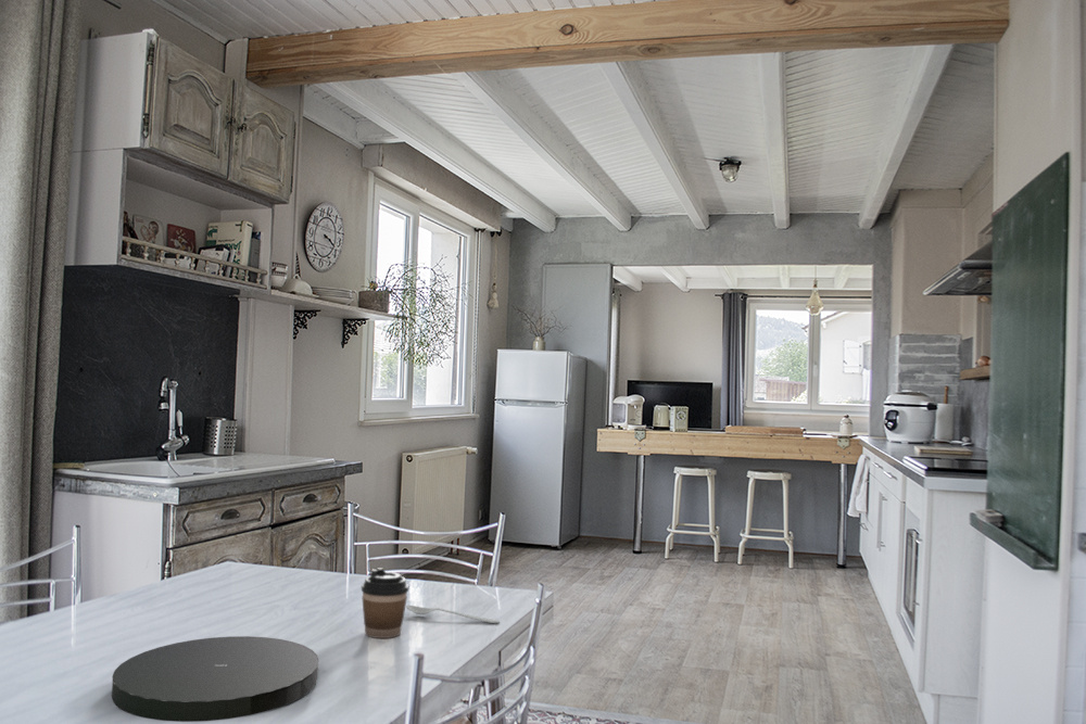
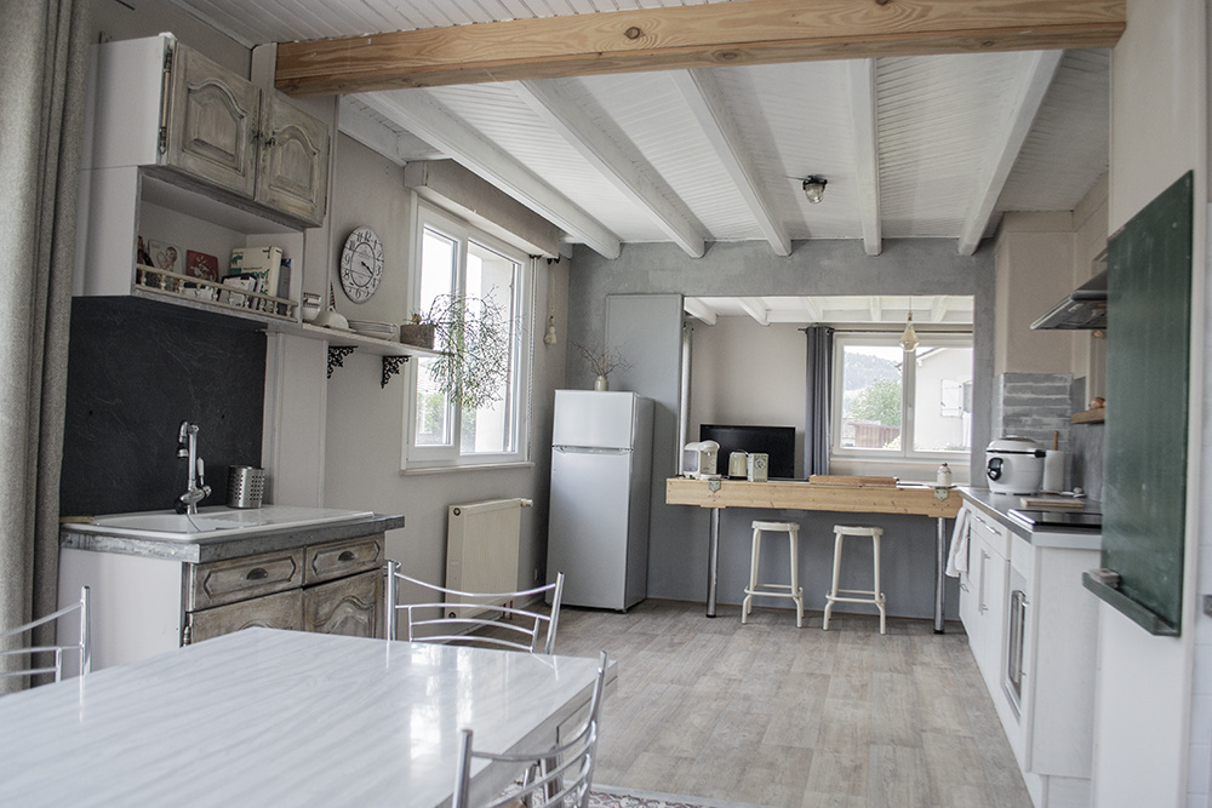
- plate [111,635,320,723]
- spoon [405,605,501,624]
- coffee cup [361,567,411,639]
